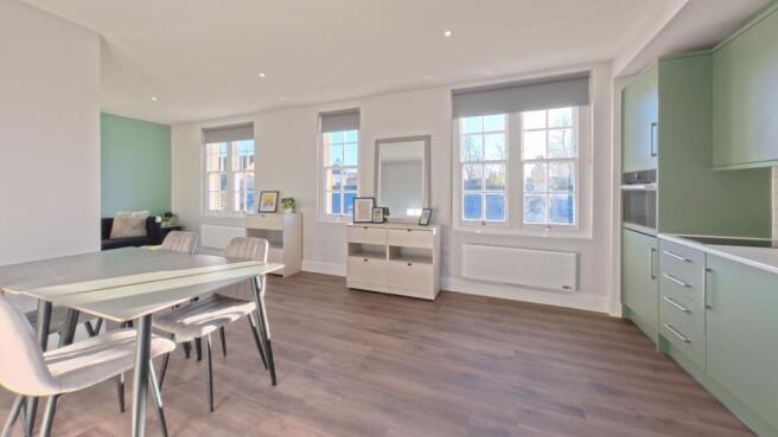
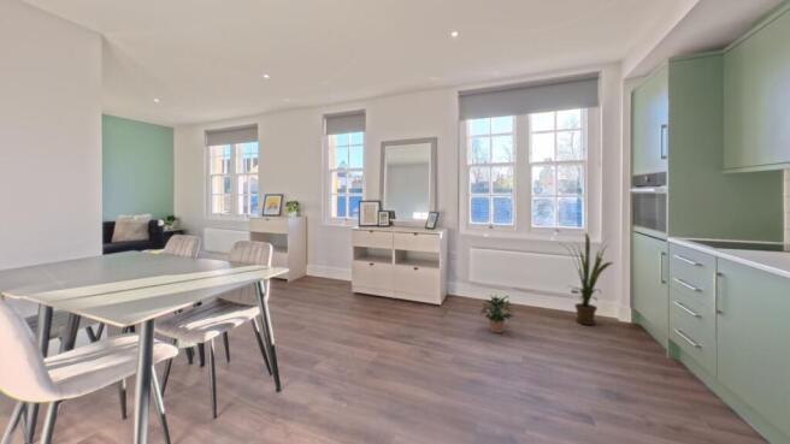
+ potted plant [479,294,515,333]
+ house plant [560,231,615,326]
